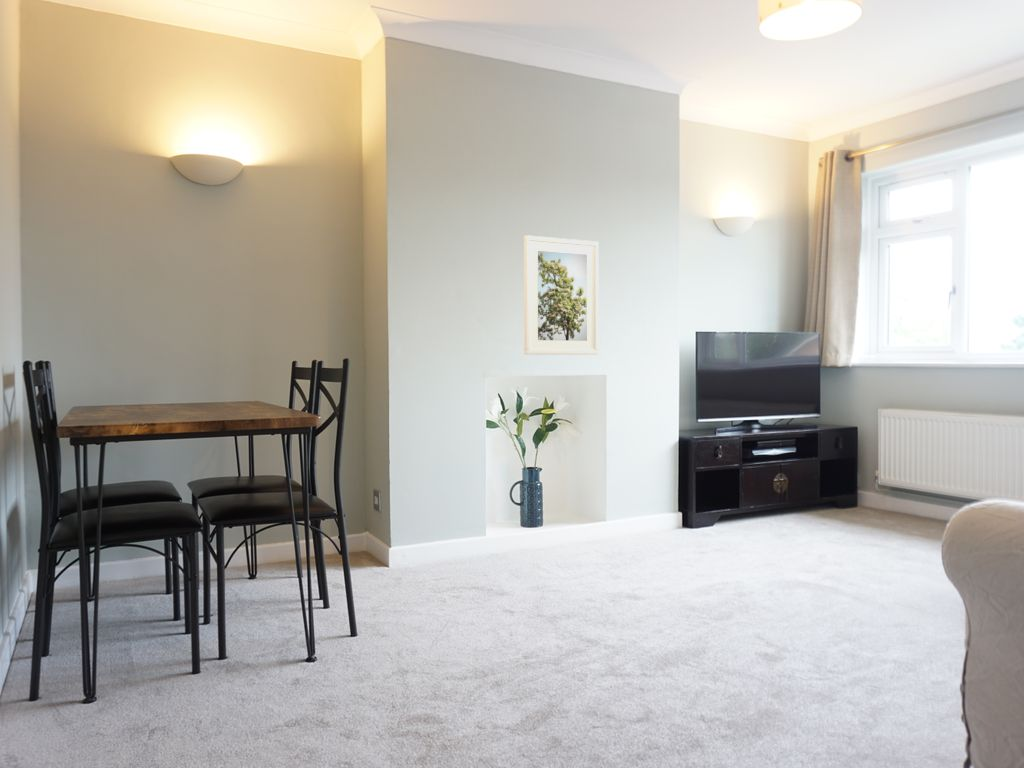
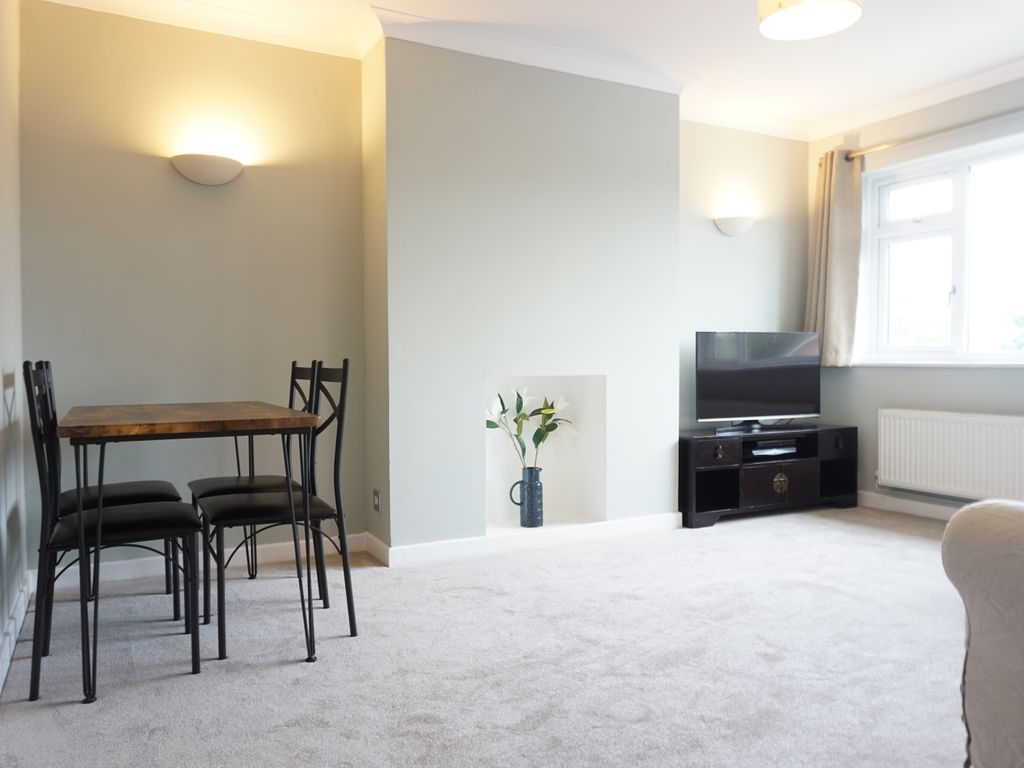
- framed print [523,234,600,355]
